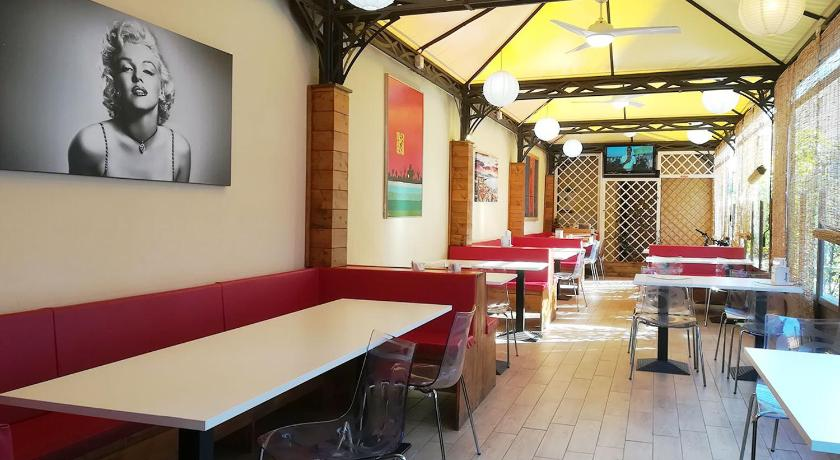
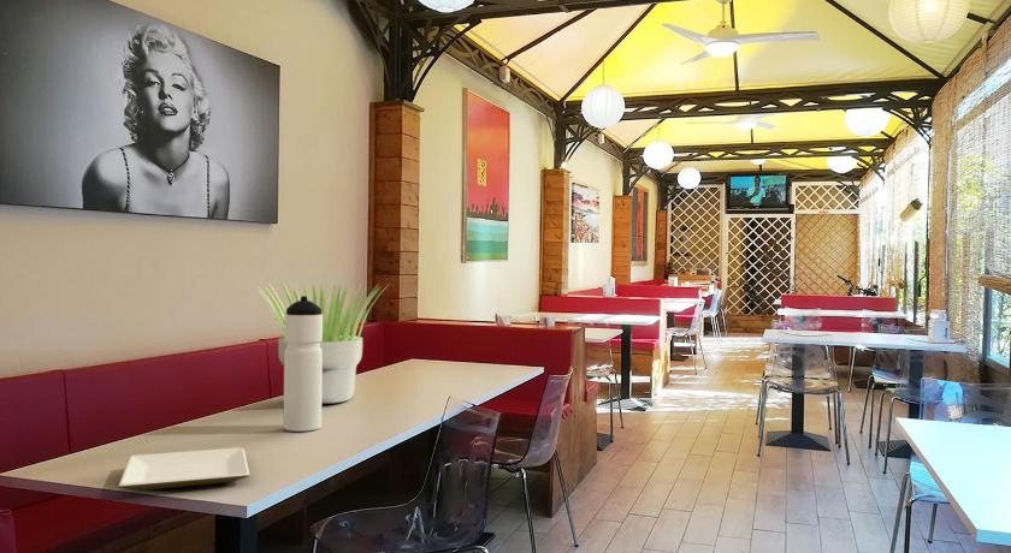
+ potted plant [258,281,389,405]
+ water bottle [283,295,323,433]
+ plate [118,447,250,492]
